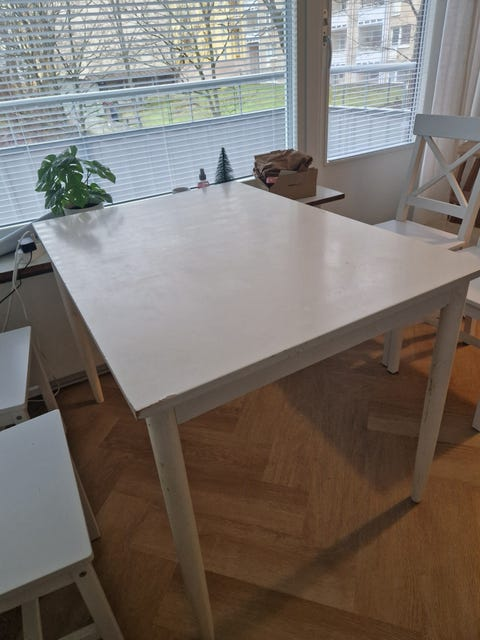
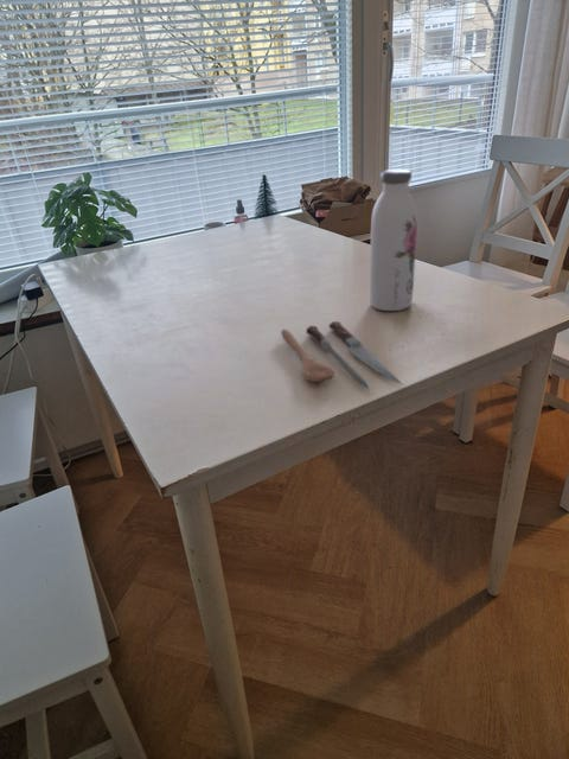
+ water bottle [369,167,418,312]
+ spoon [280,320,404,390]
